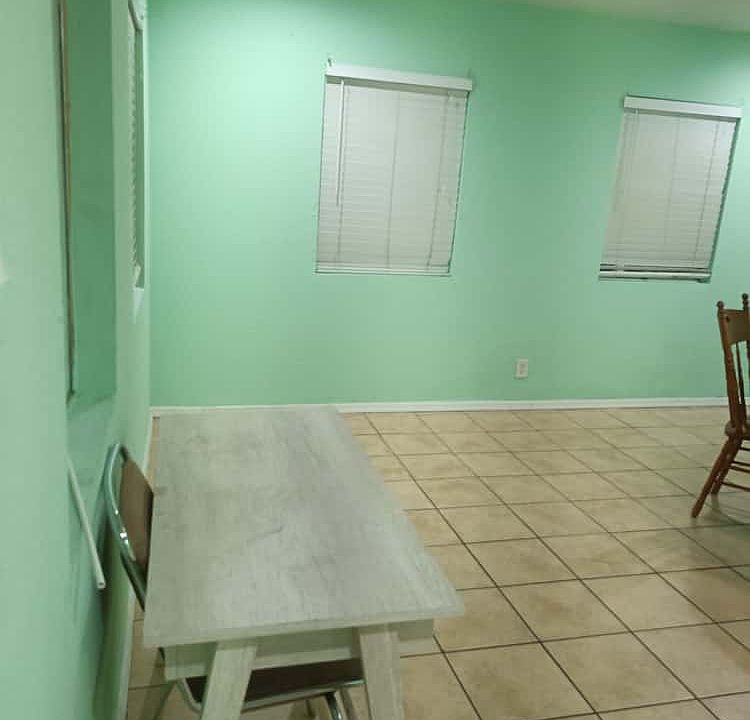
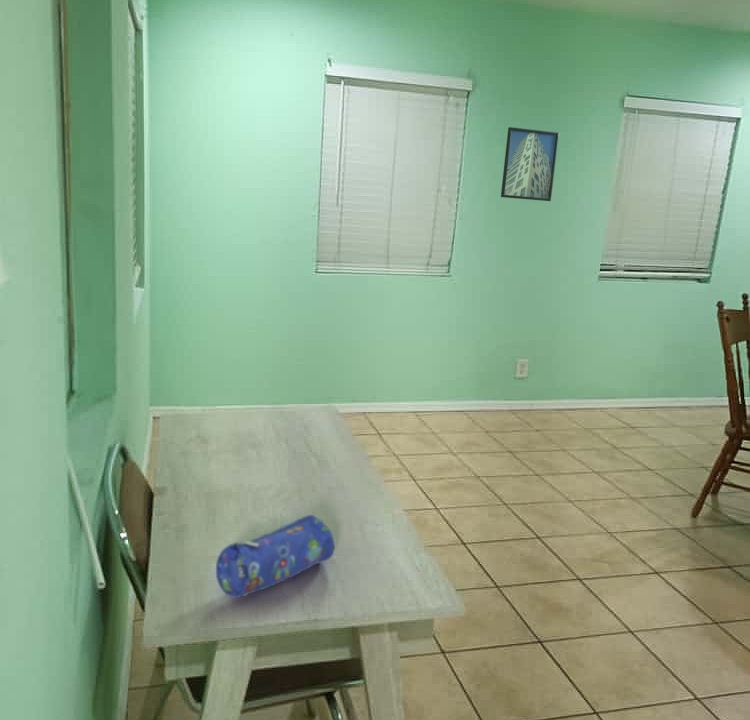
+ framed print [500,126,560,202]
+ pencil case [215,514,335,599]
